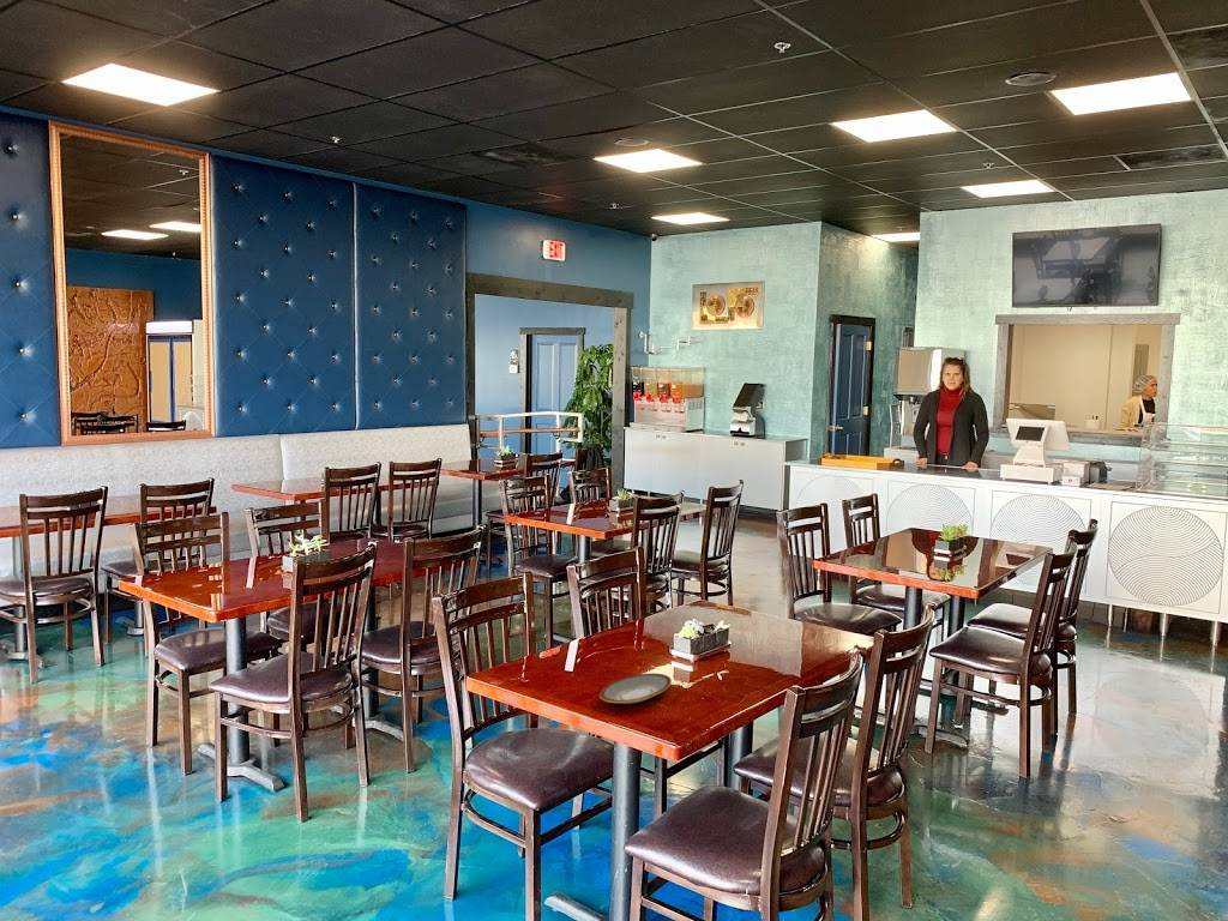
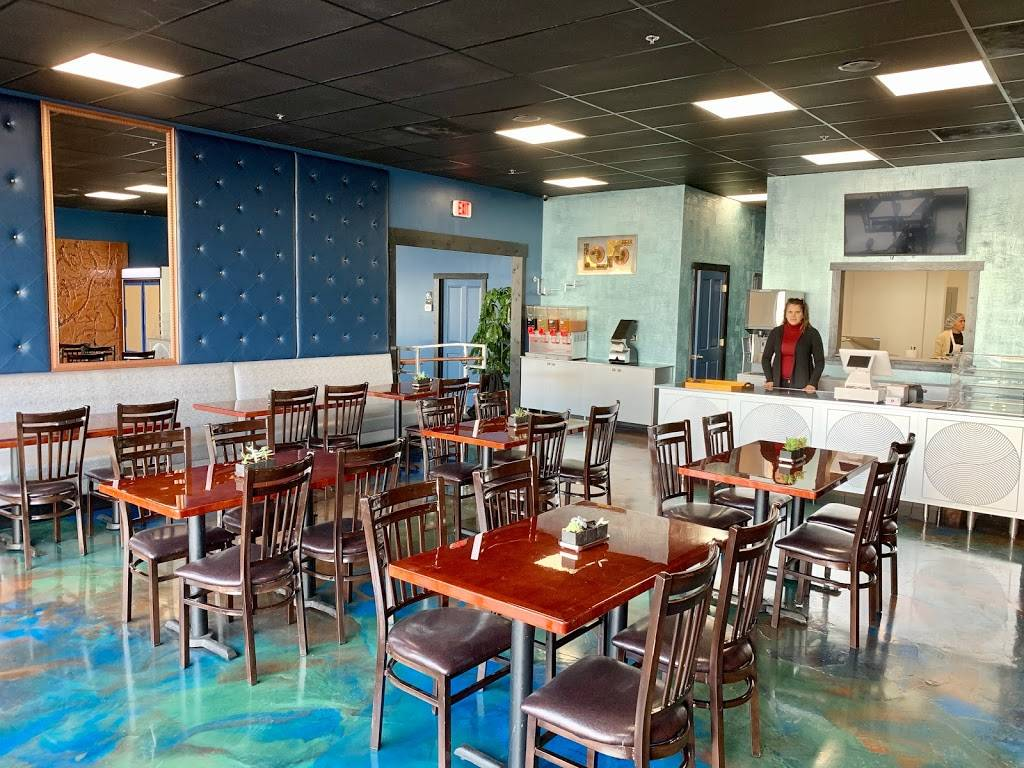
- plate [598,673,673,705]
